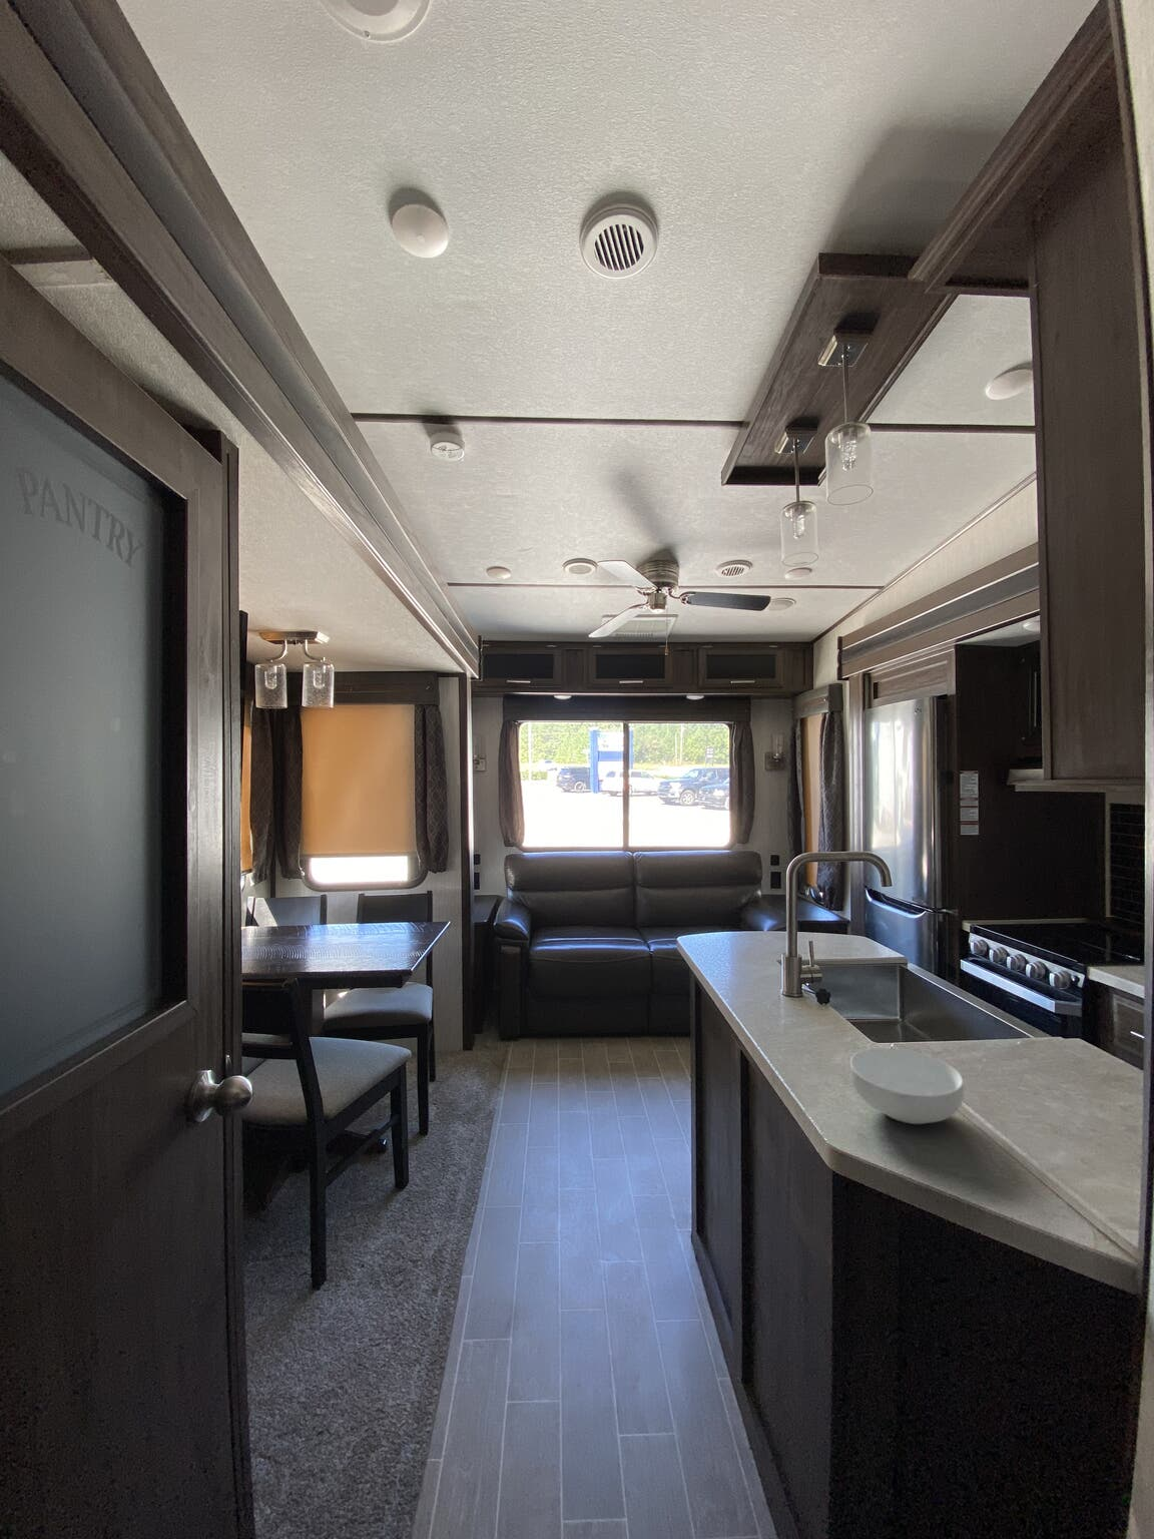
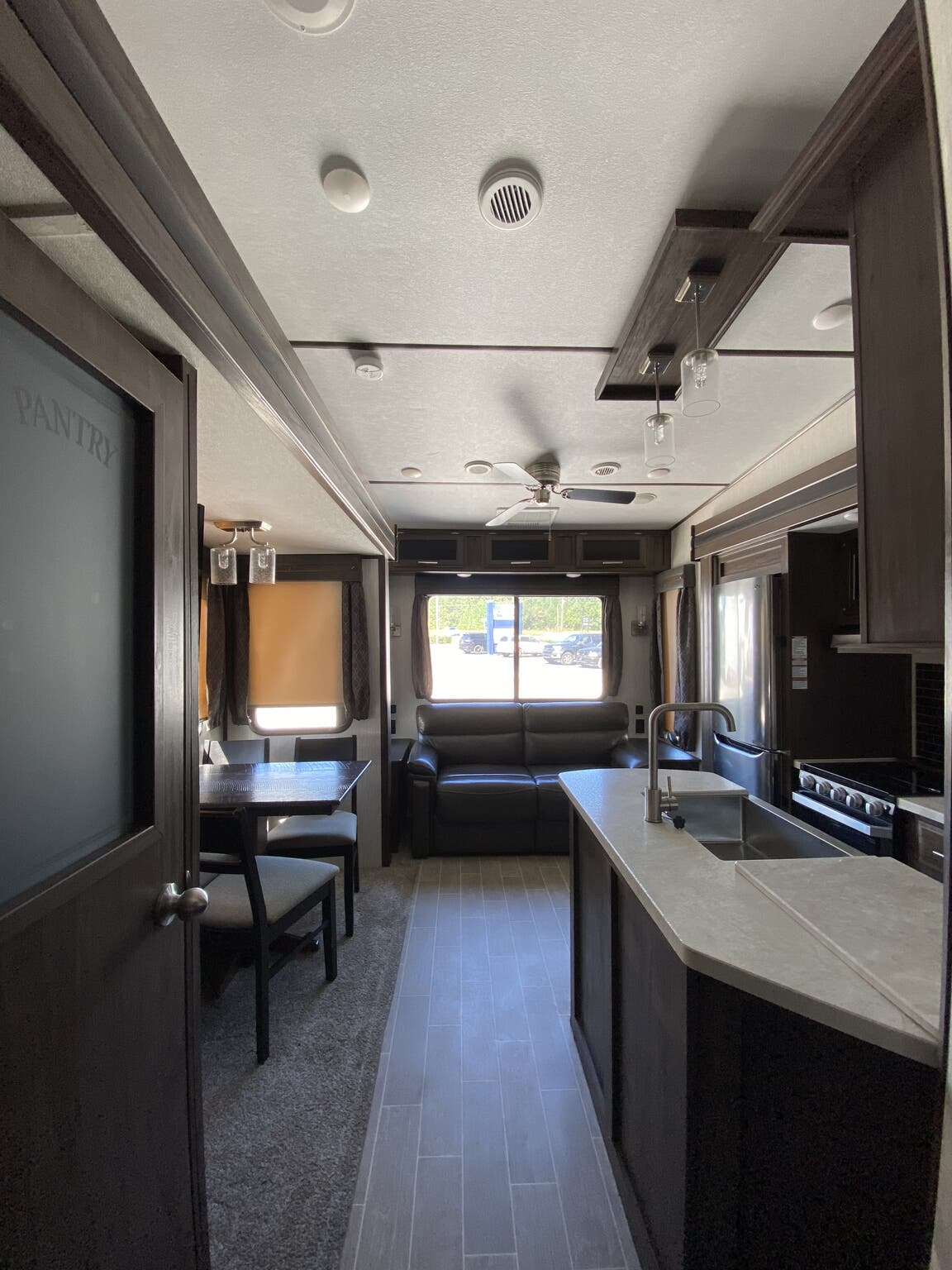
- cereal bowl [850,1047,965,1126]
